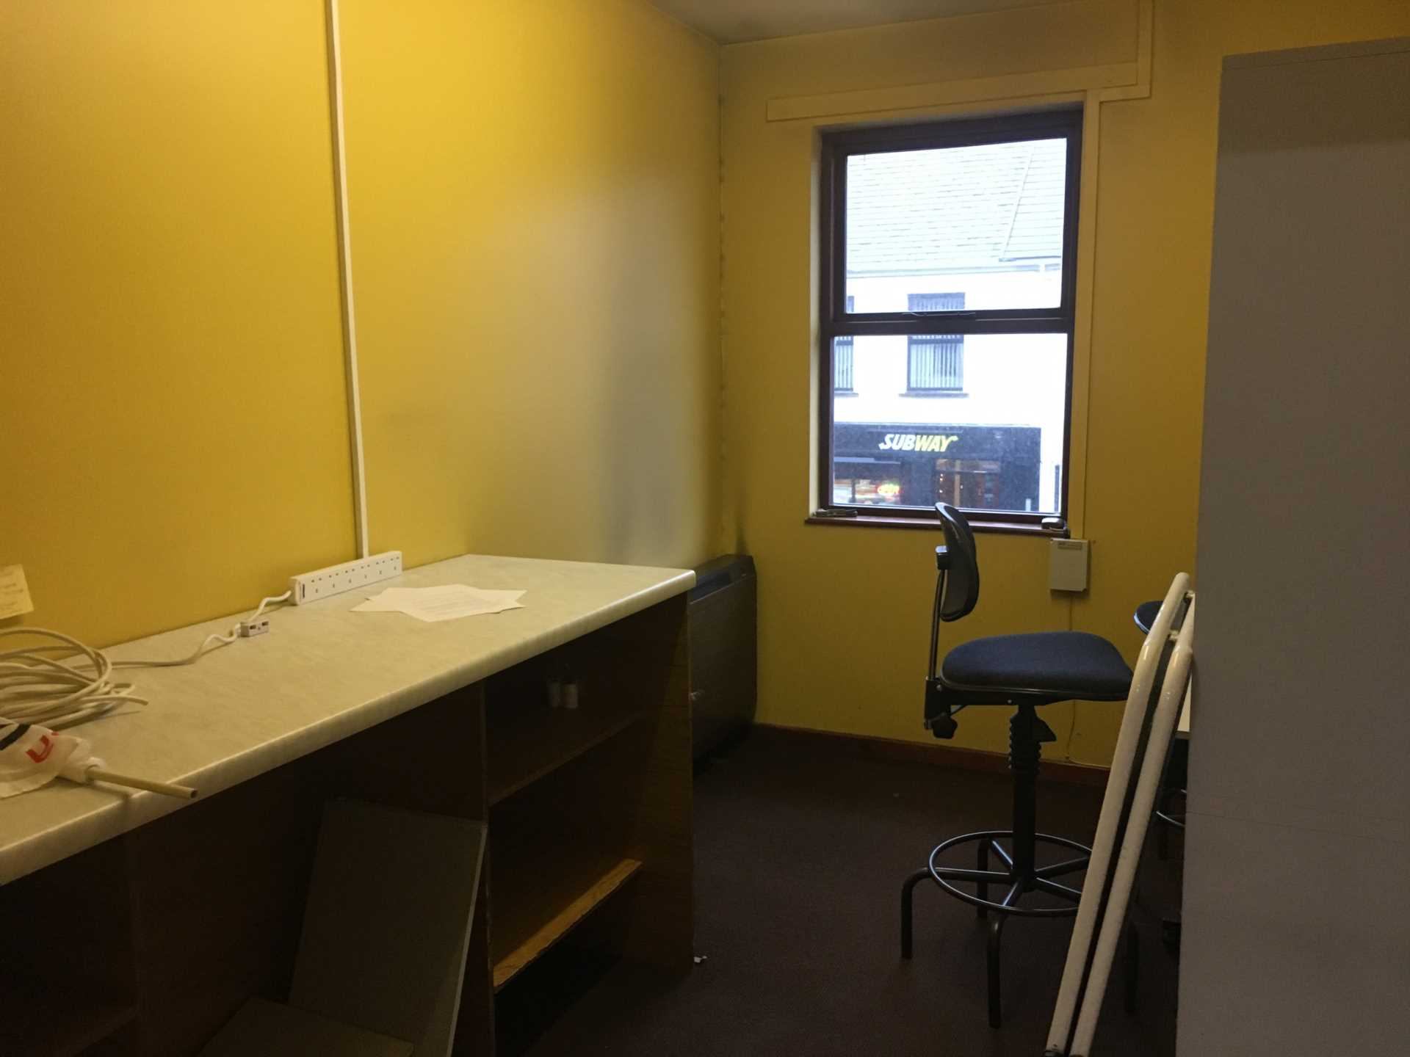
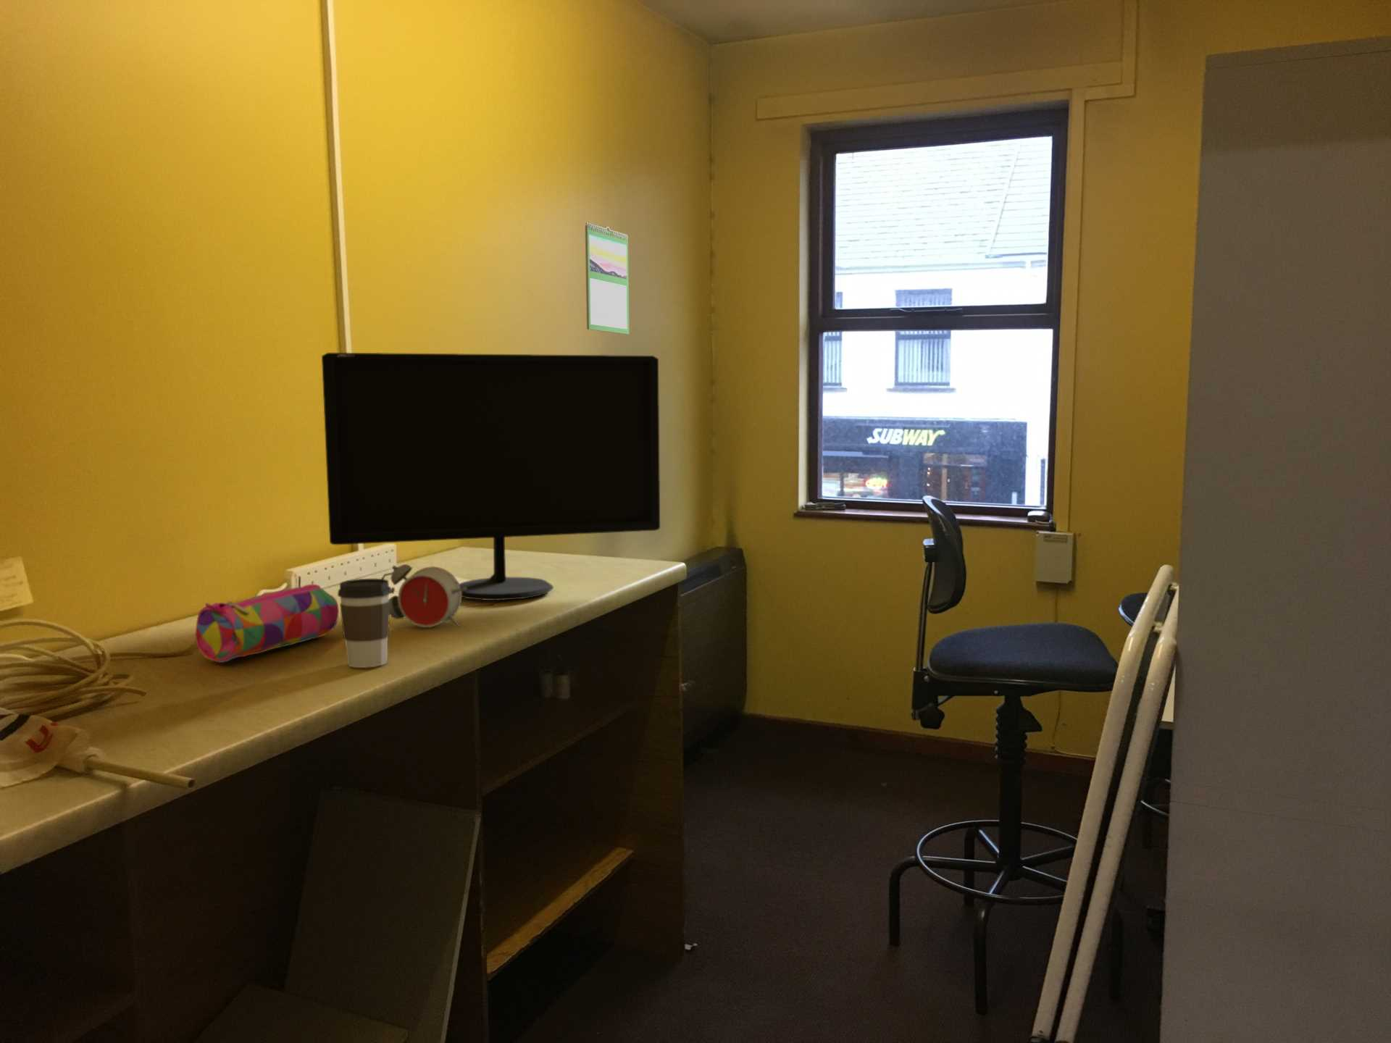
+ coffee cup [337,578,392,668]
+ alarm clock [381,563,467,628]
+ calendar [585,221,630,335]
+ pencil case [195,584,340,664]
+ computer monitor [321,352,660,601]
